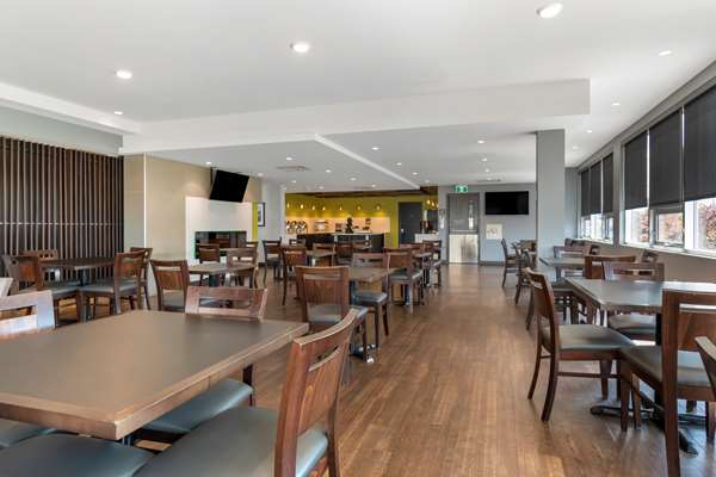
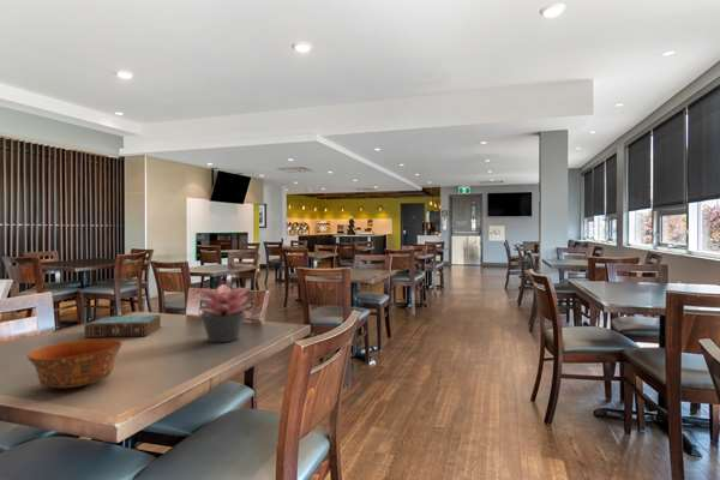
+ book [84,314,162,338]
+ bowl [26,338,124,389]
+ succulent plant [197,283,250,343]
